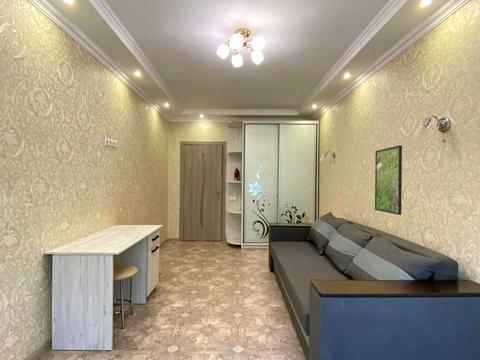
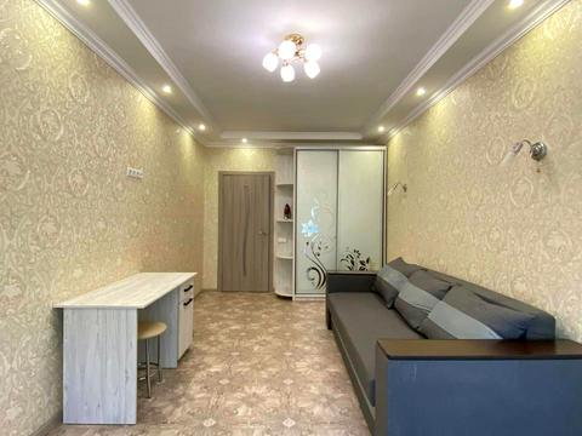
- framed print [374,144,403,216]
